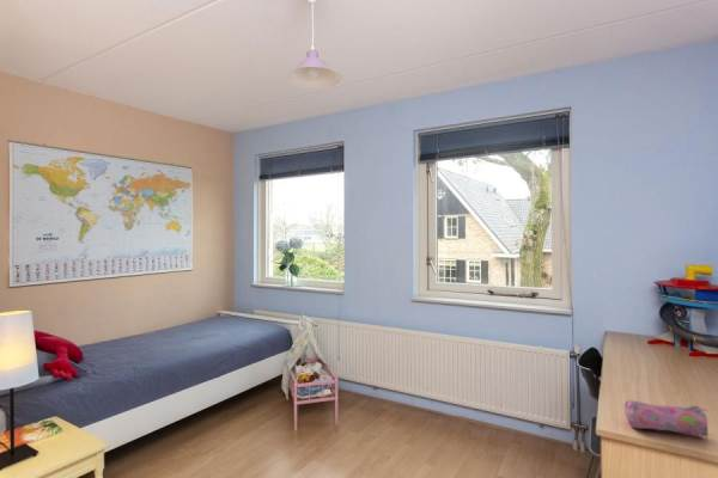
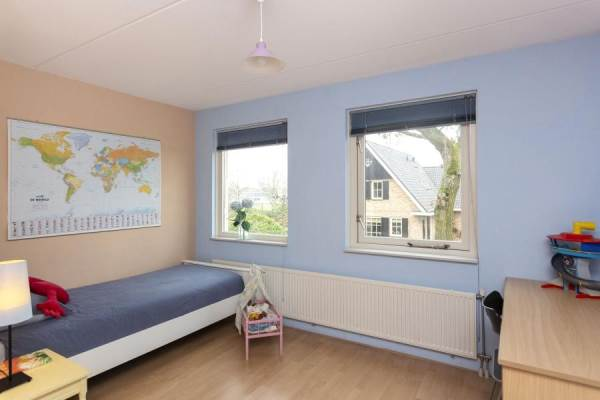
- pencil case [623,399,710,439]
